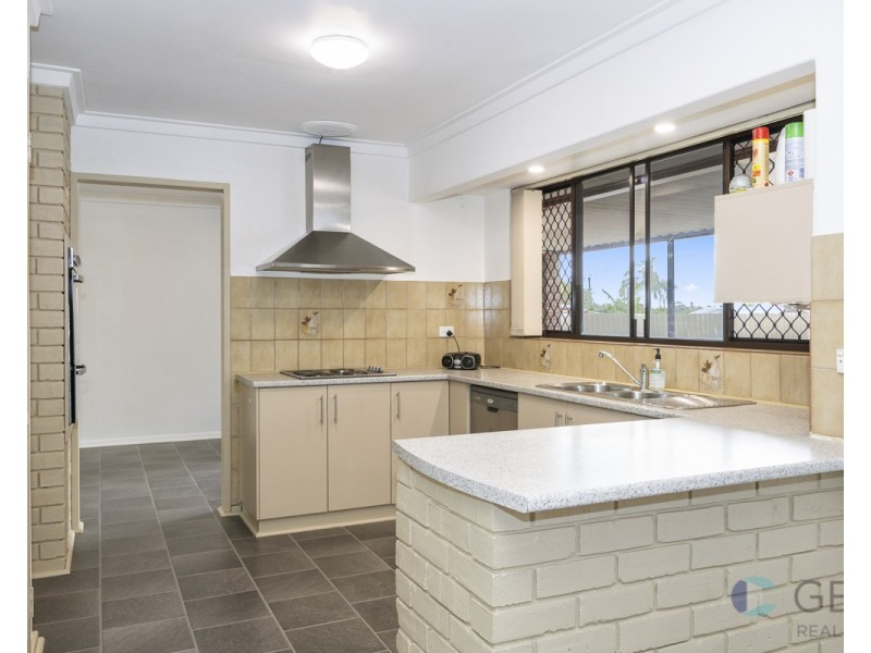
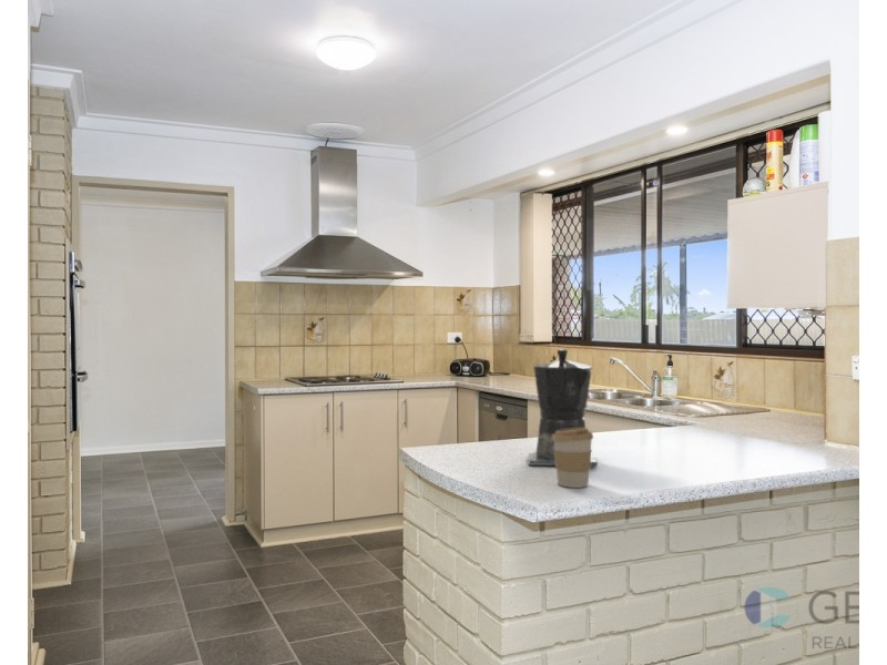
+ coffee maker [528,348,599,468]
+ coffee cup [552,427,594,489]
